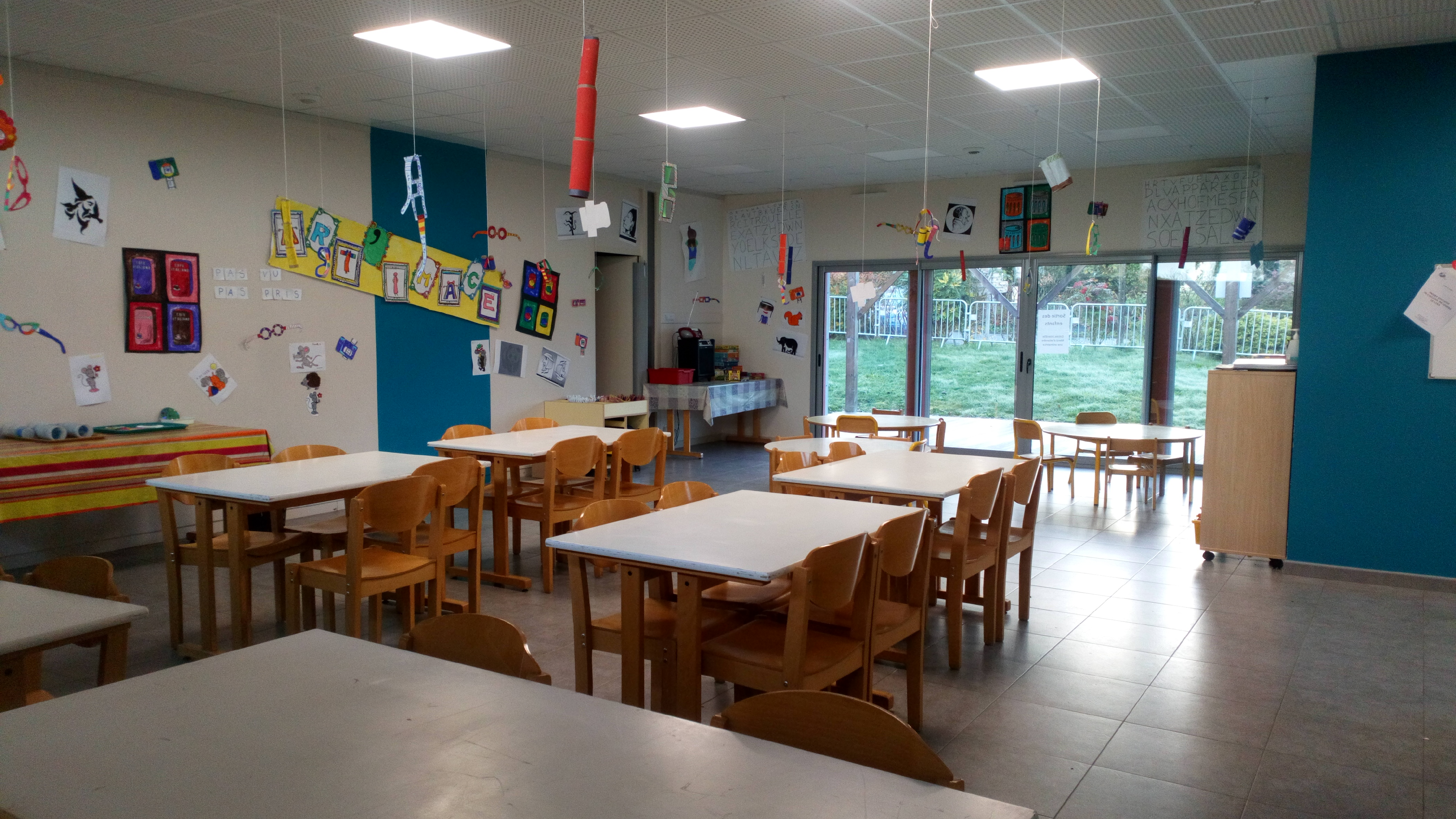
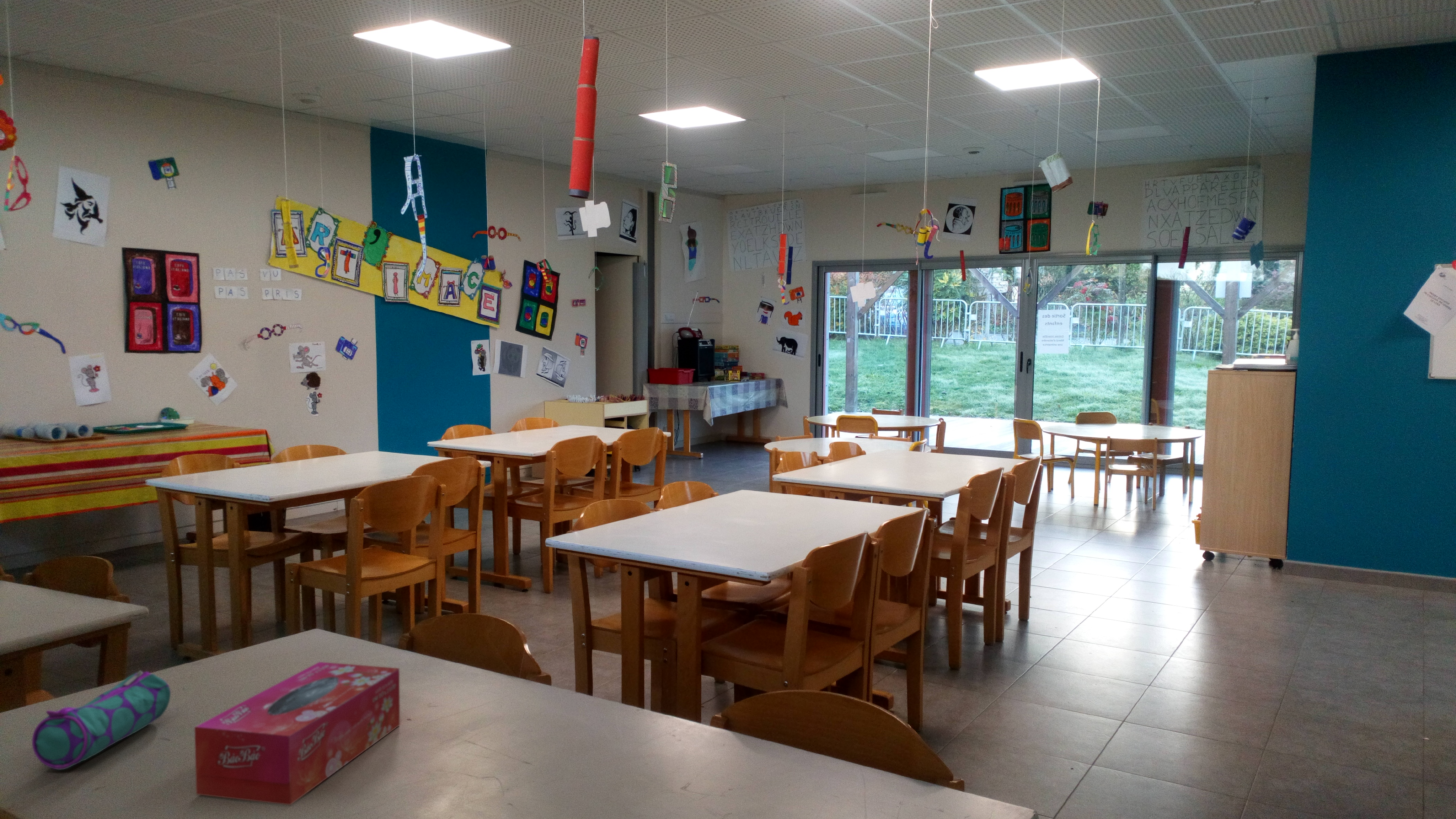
+ pencil case [32,670,171,770]
+ tissue box [194,662,400,805]
